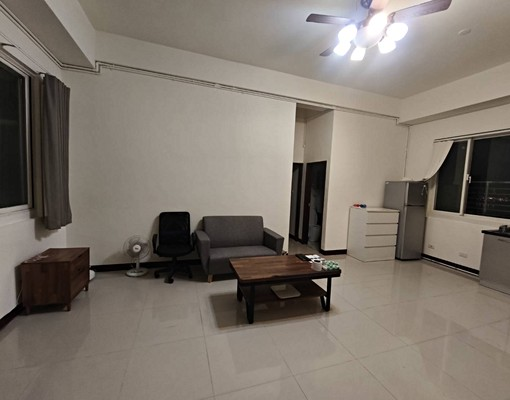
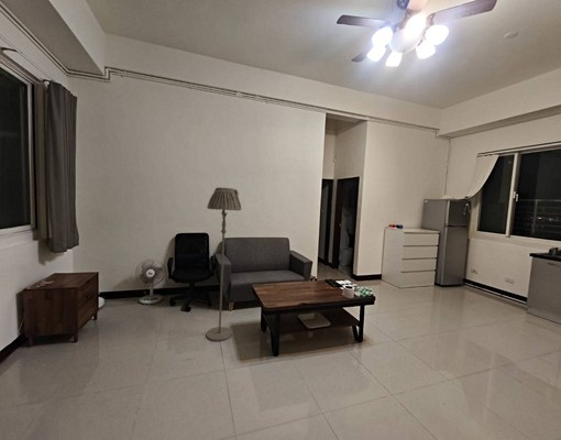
+ floor lamp [206,186,242,342]
